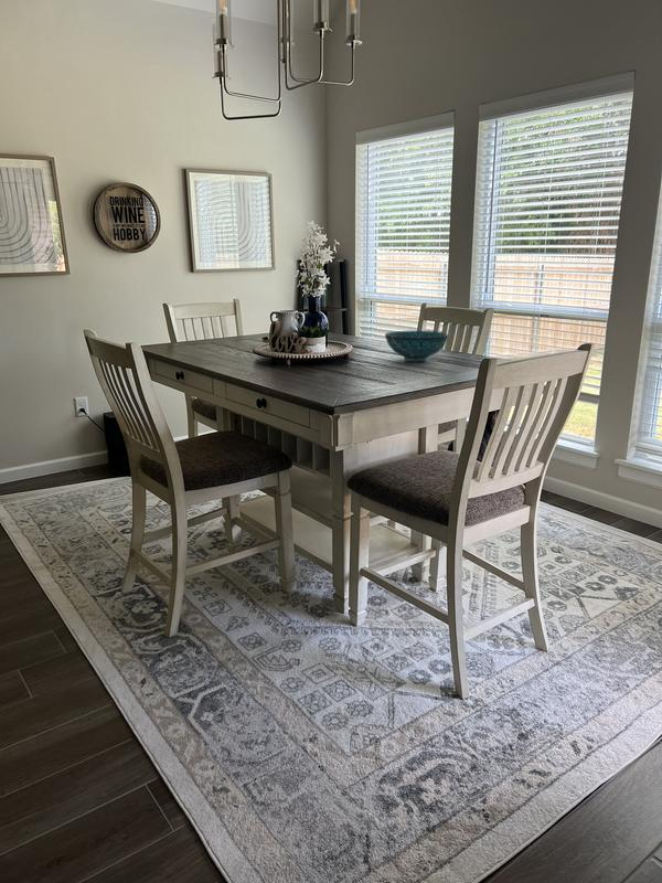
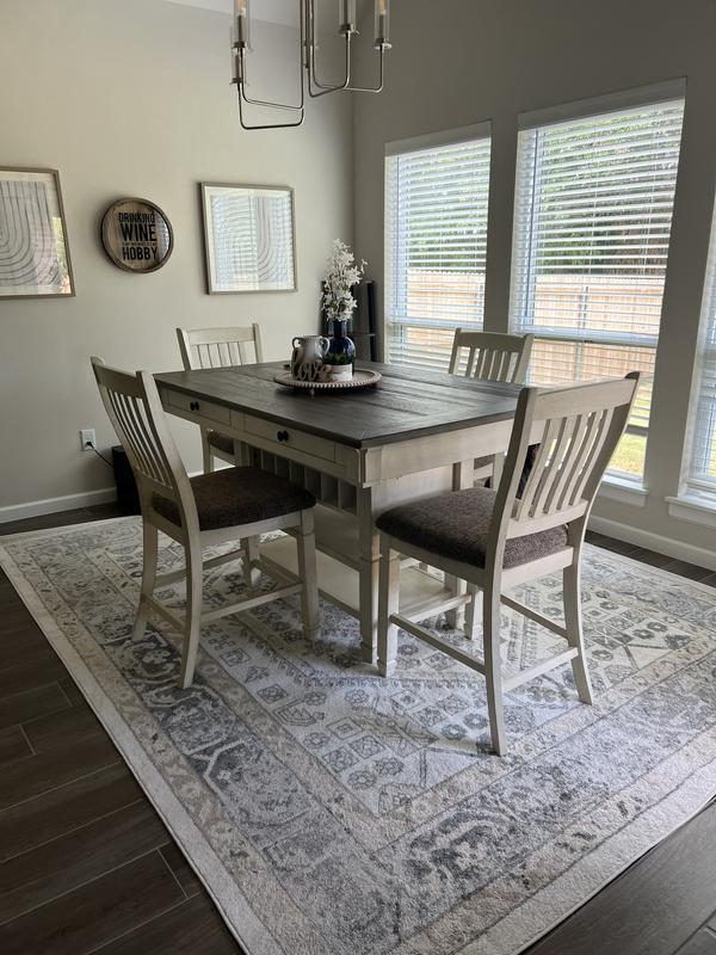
- decorative bowl [384,330,449,362]
